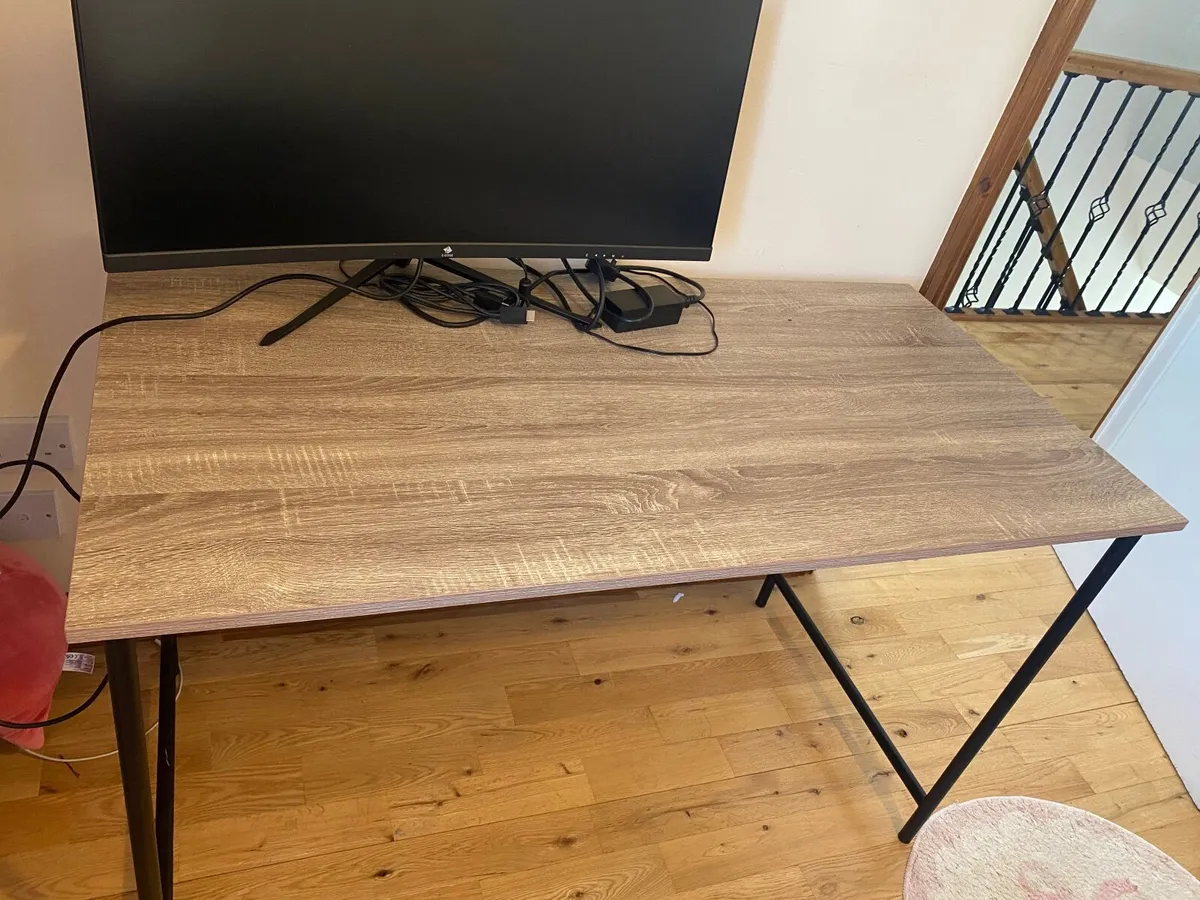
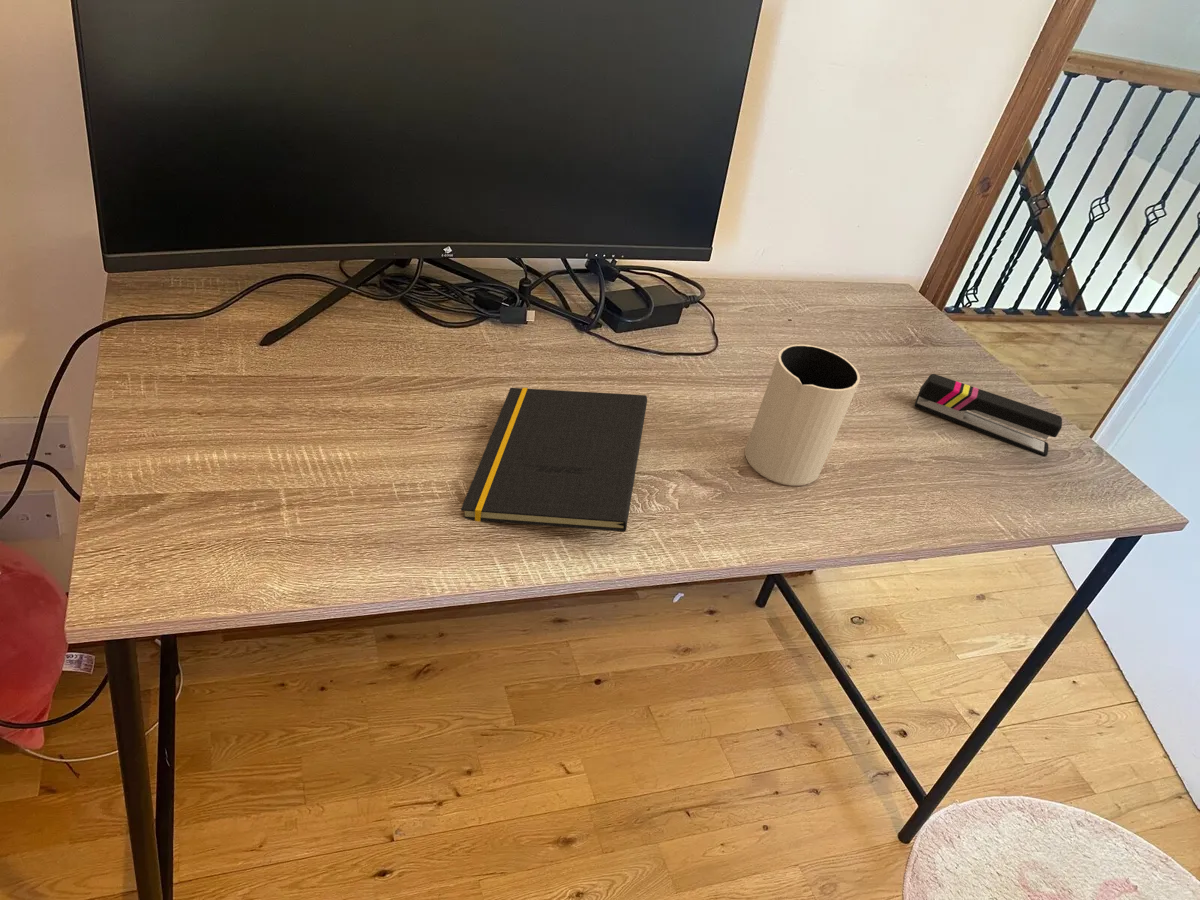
+ pitcher [744,344,861,487]
+ stapler [913,373,1063,458]
+ notepad [460,387,648,533]
